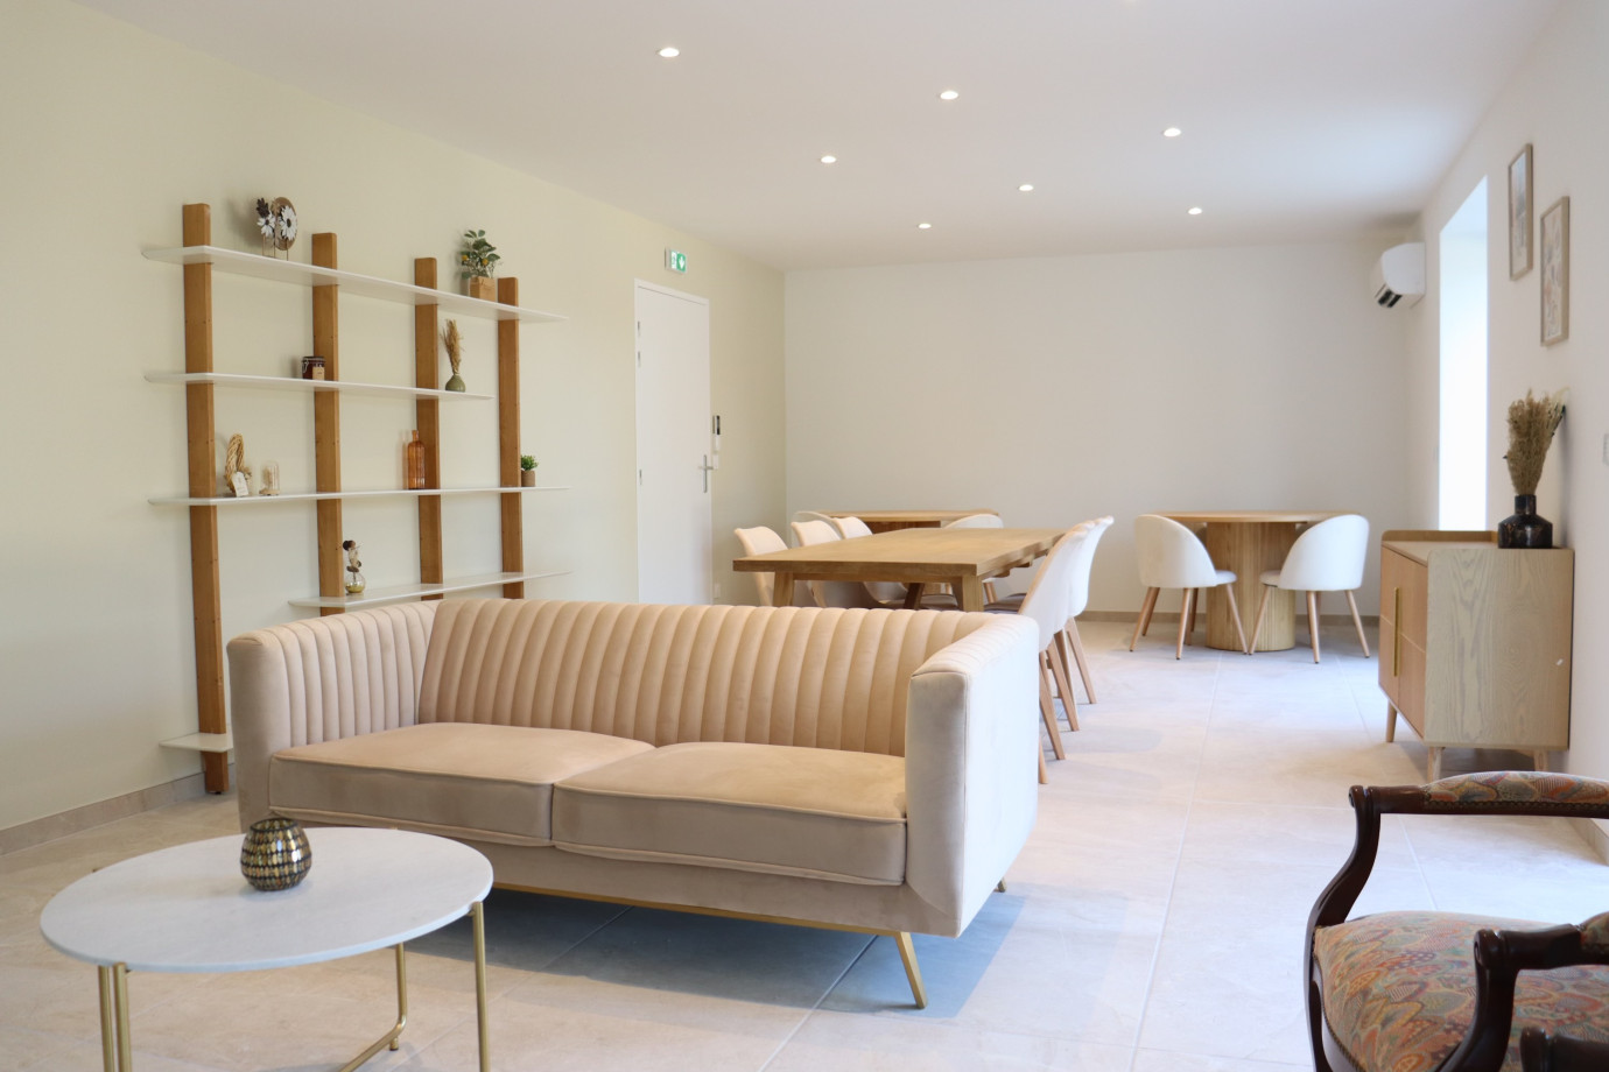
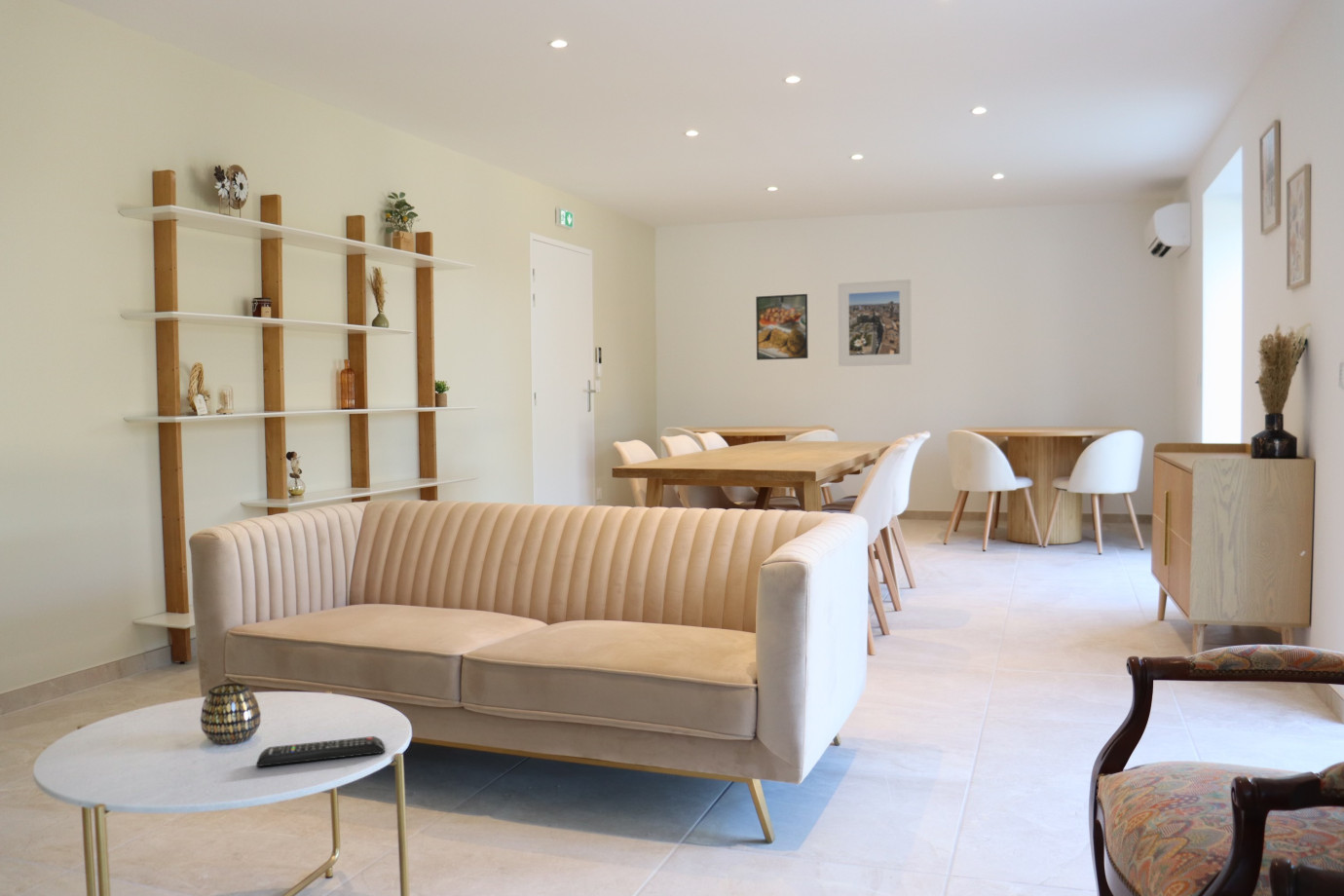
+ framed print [755,293,809,361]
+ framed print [838,279,913,367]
+ remote control [255,735,386,767]
